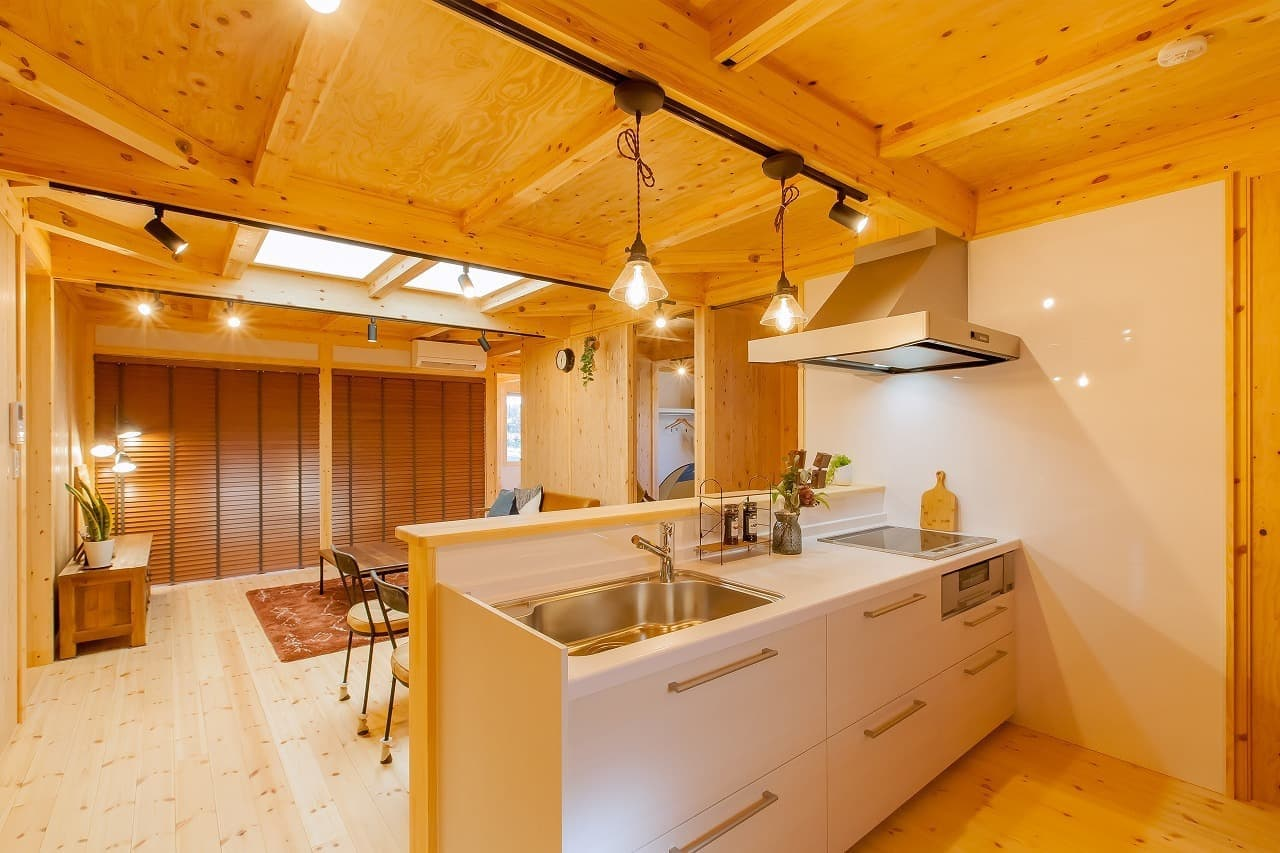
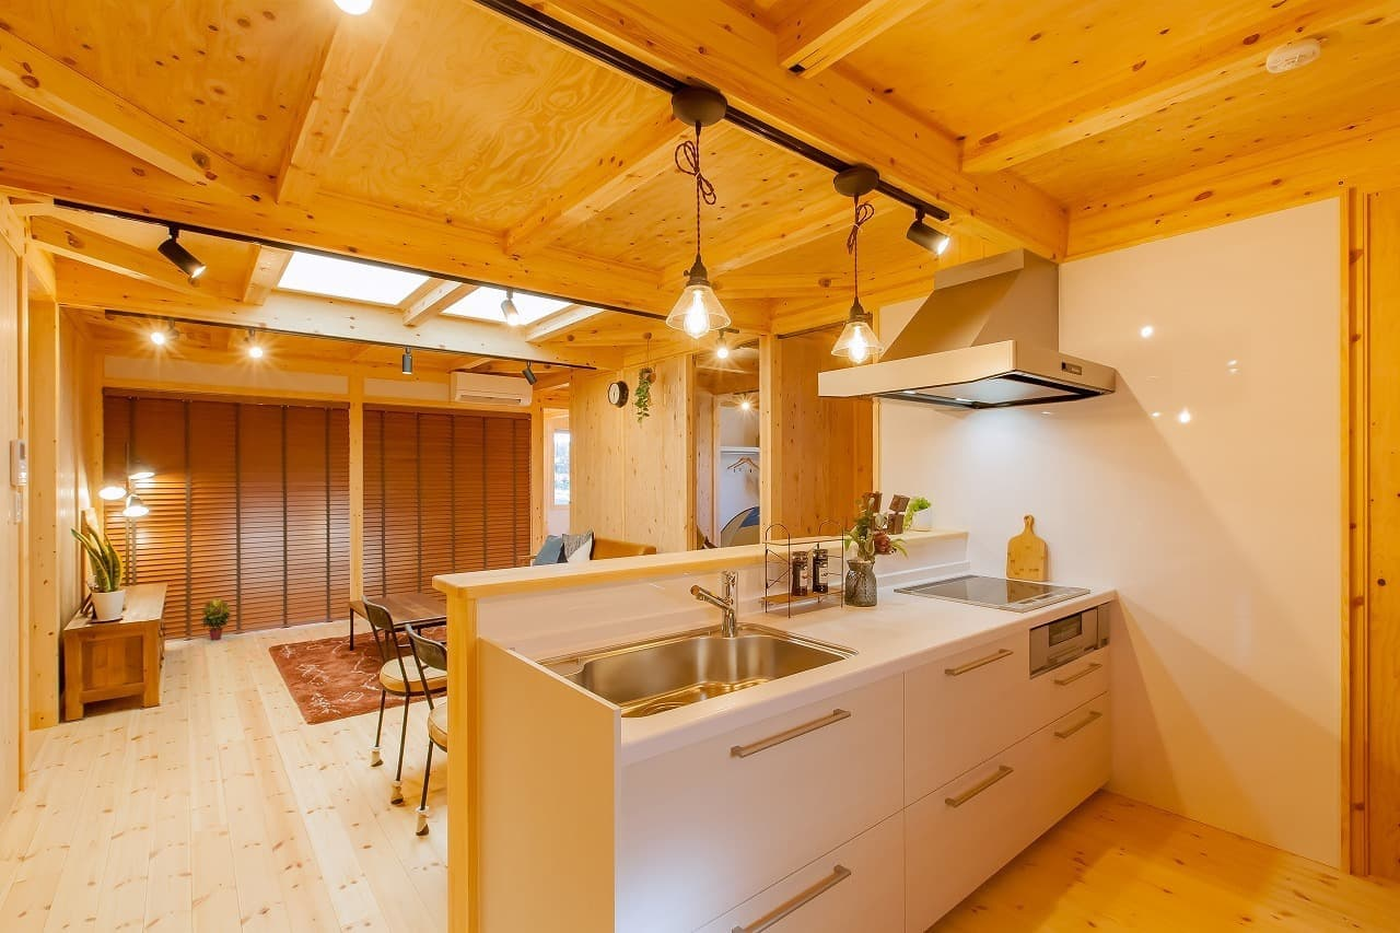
+ potted plant [200,597,234,641]
